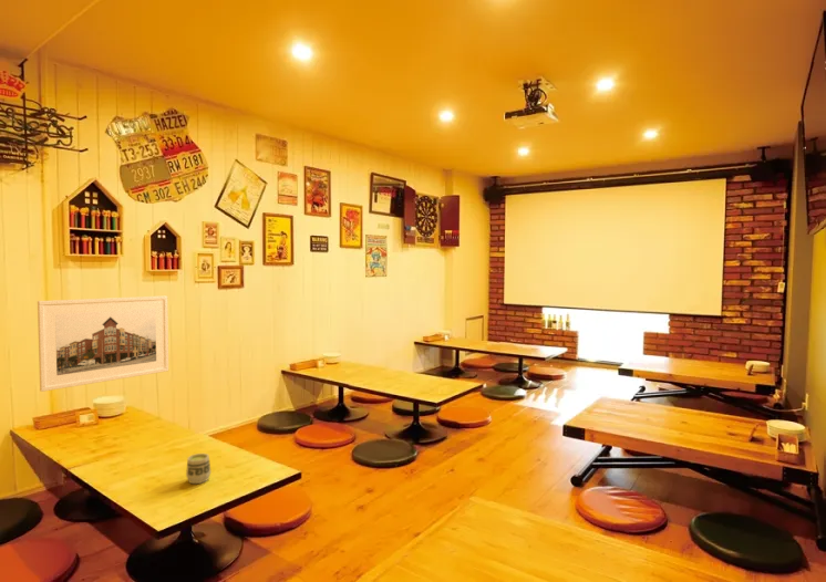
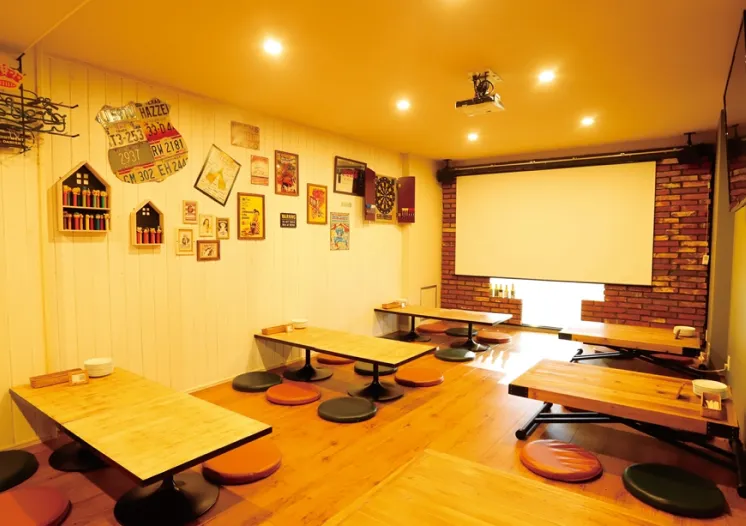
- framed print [37,294,169,393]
- cup [185,453,211,485]
